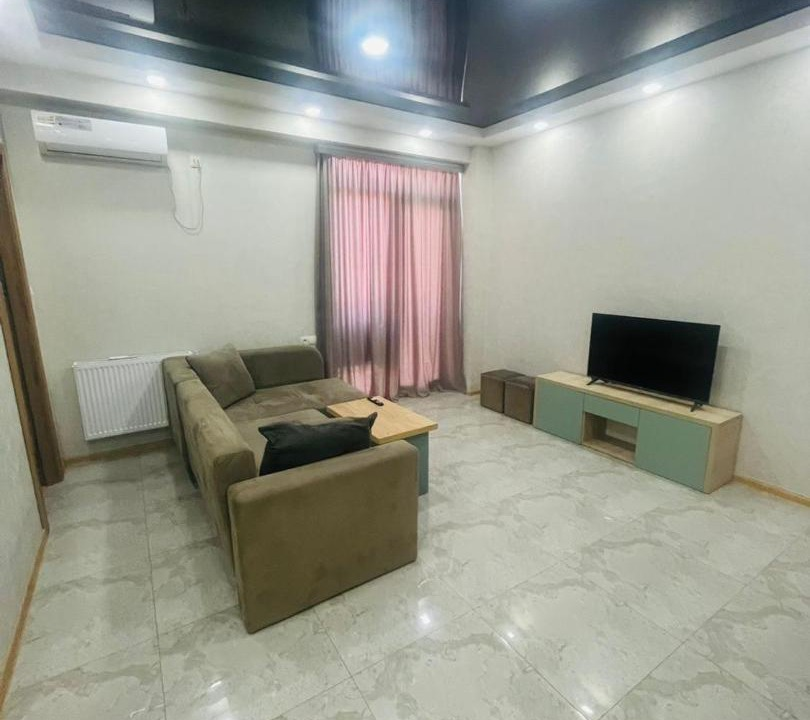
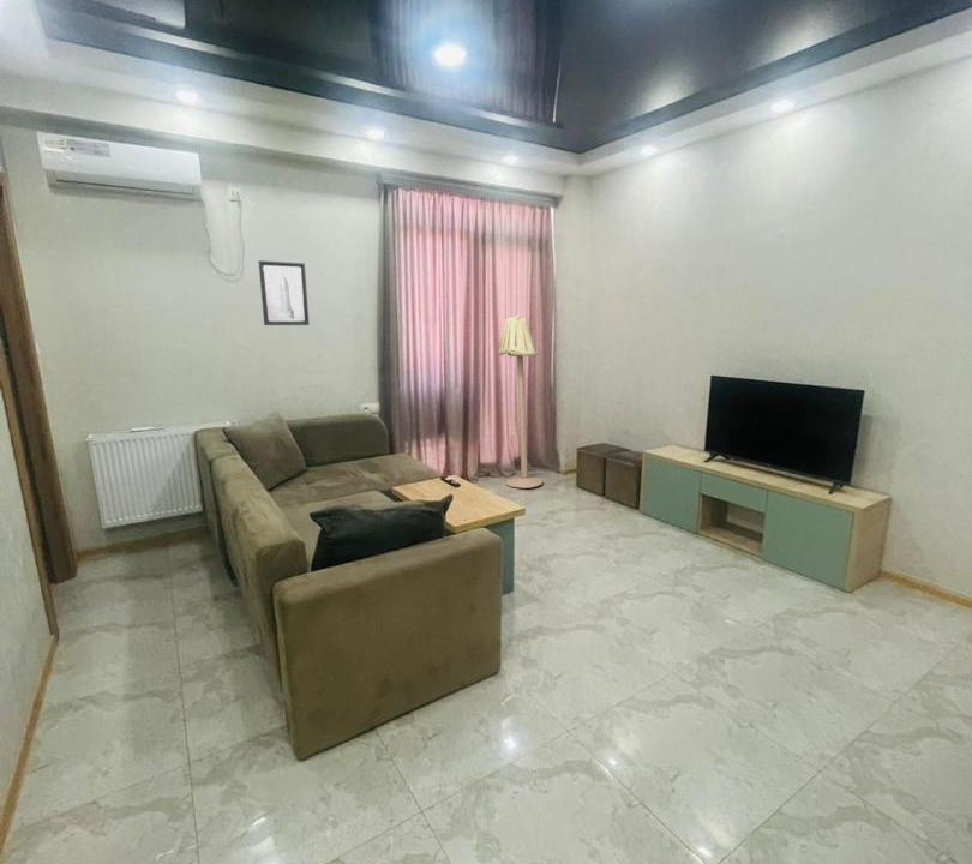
+ floor lamp [498,314,544,490]
+ wall art [258,259,311,326]
